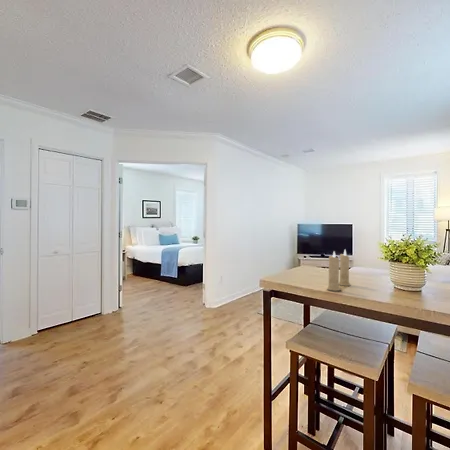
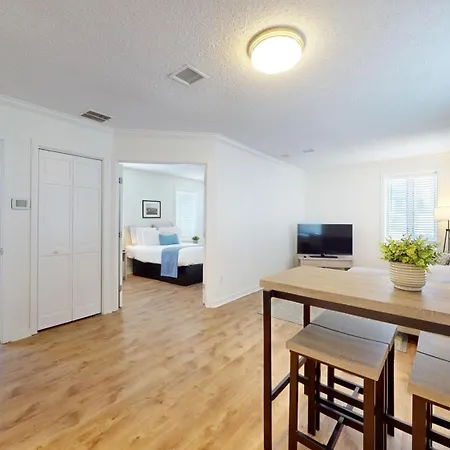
- candle [326,249,352,292]
